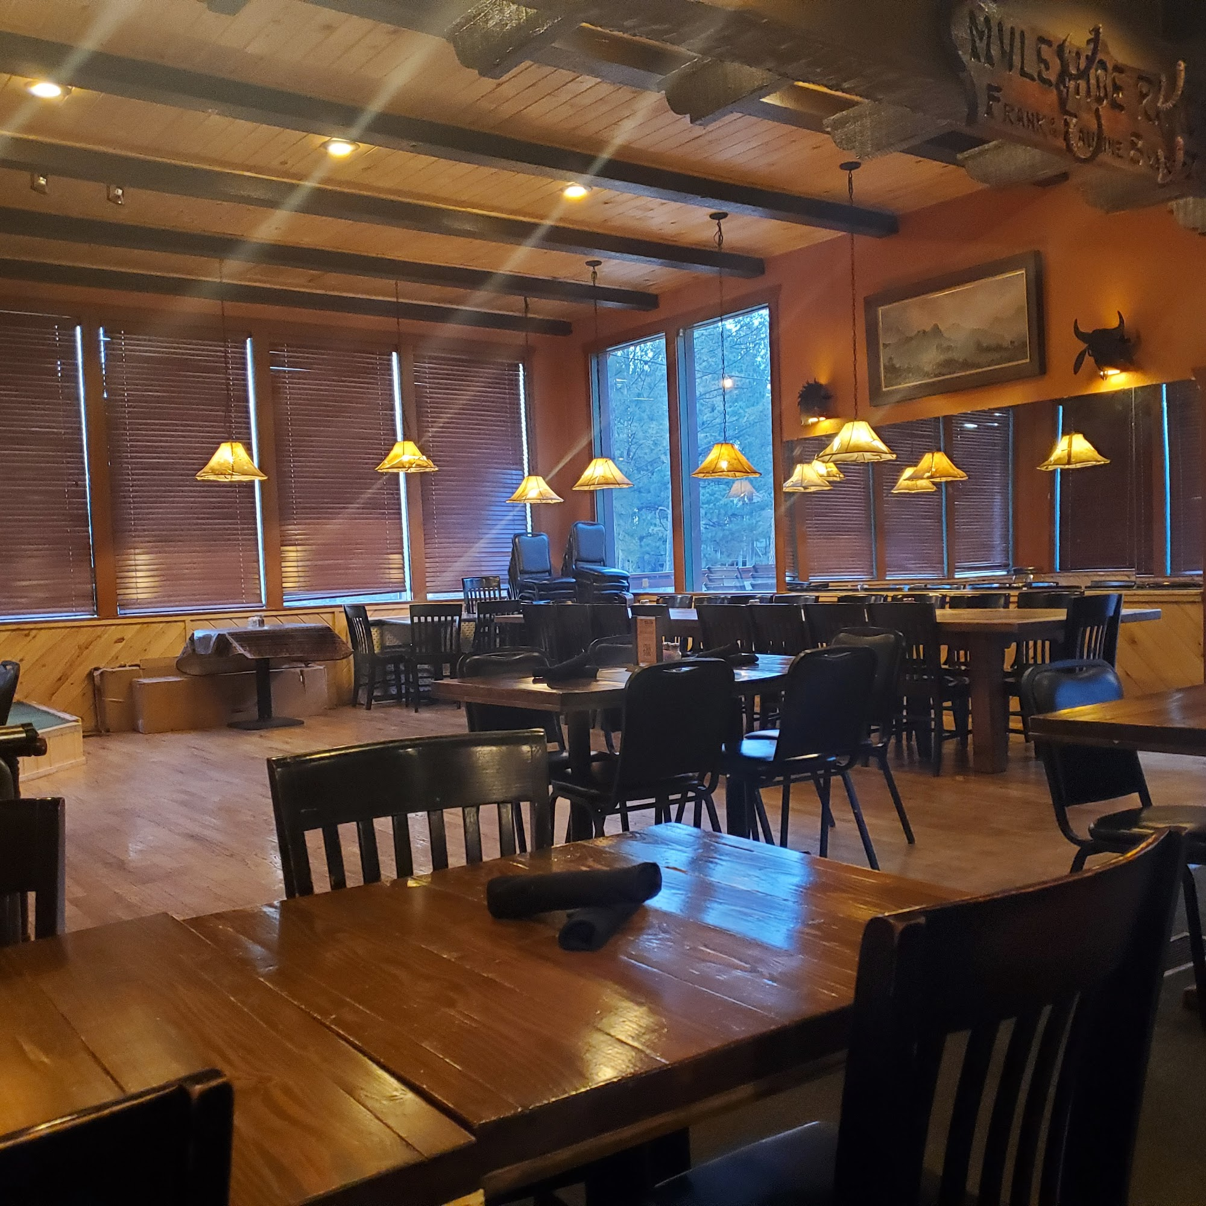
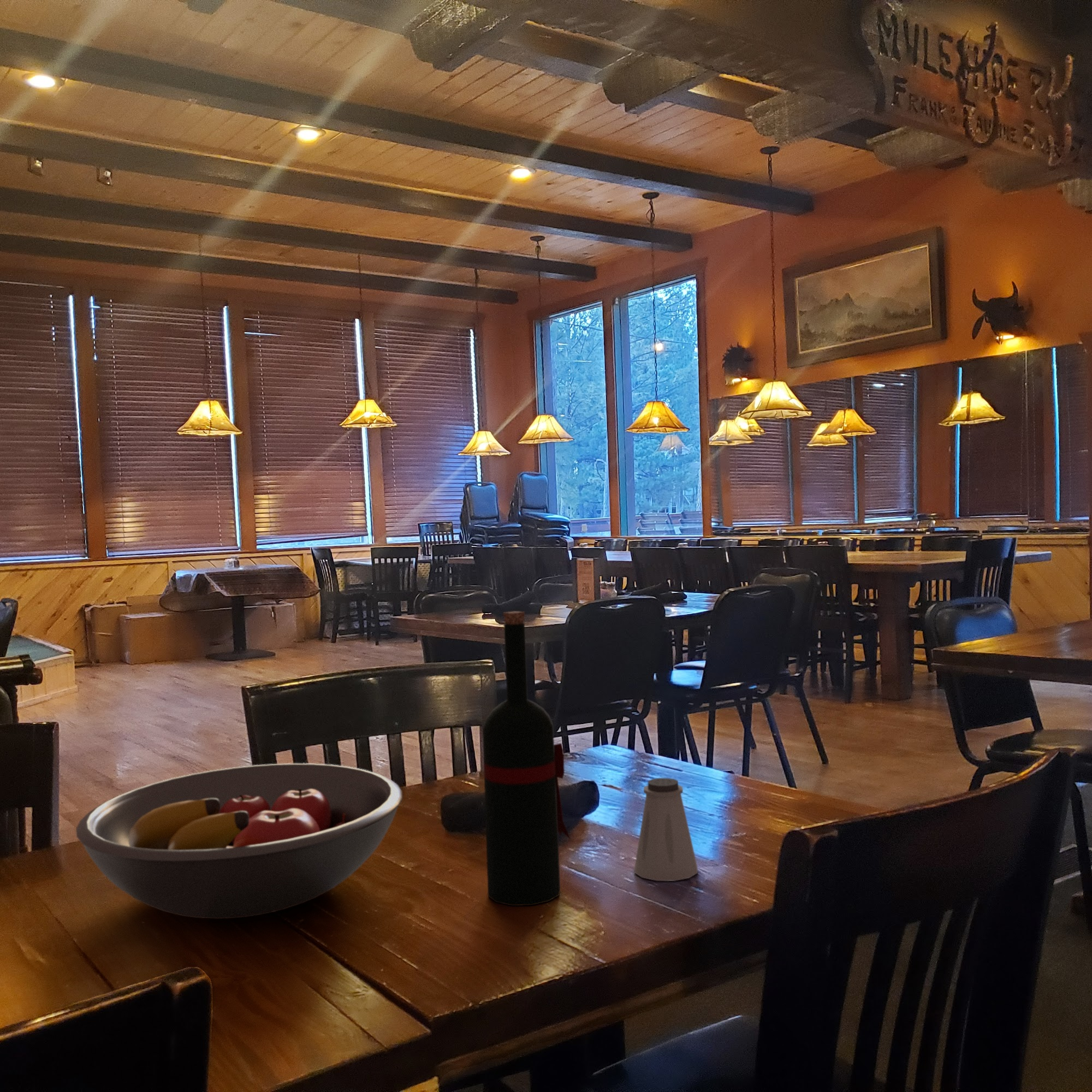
+ saltshaker [633,778,698,882]
+ wine bottle [482,610,571,906]
+ fruit bowl [75,763,403,919]
